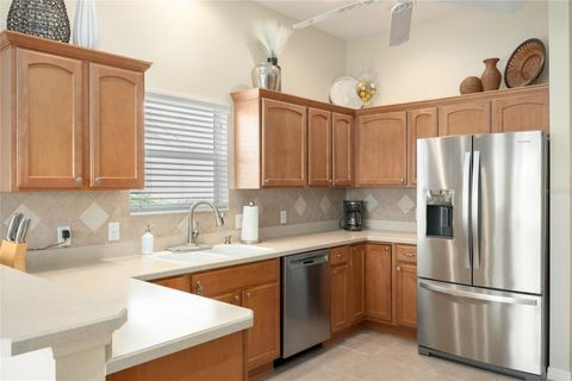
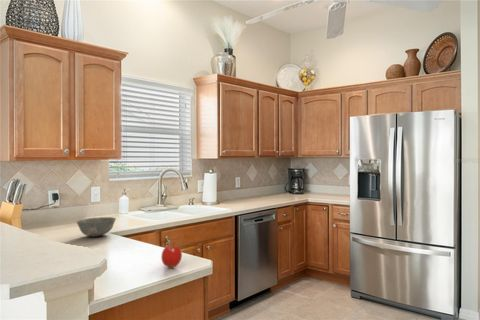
+ bowl [75,216,117,238]
+ fruit [160,241,183,269]
